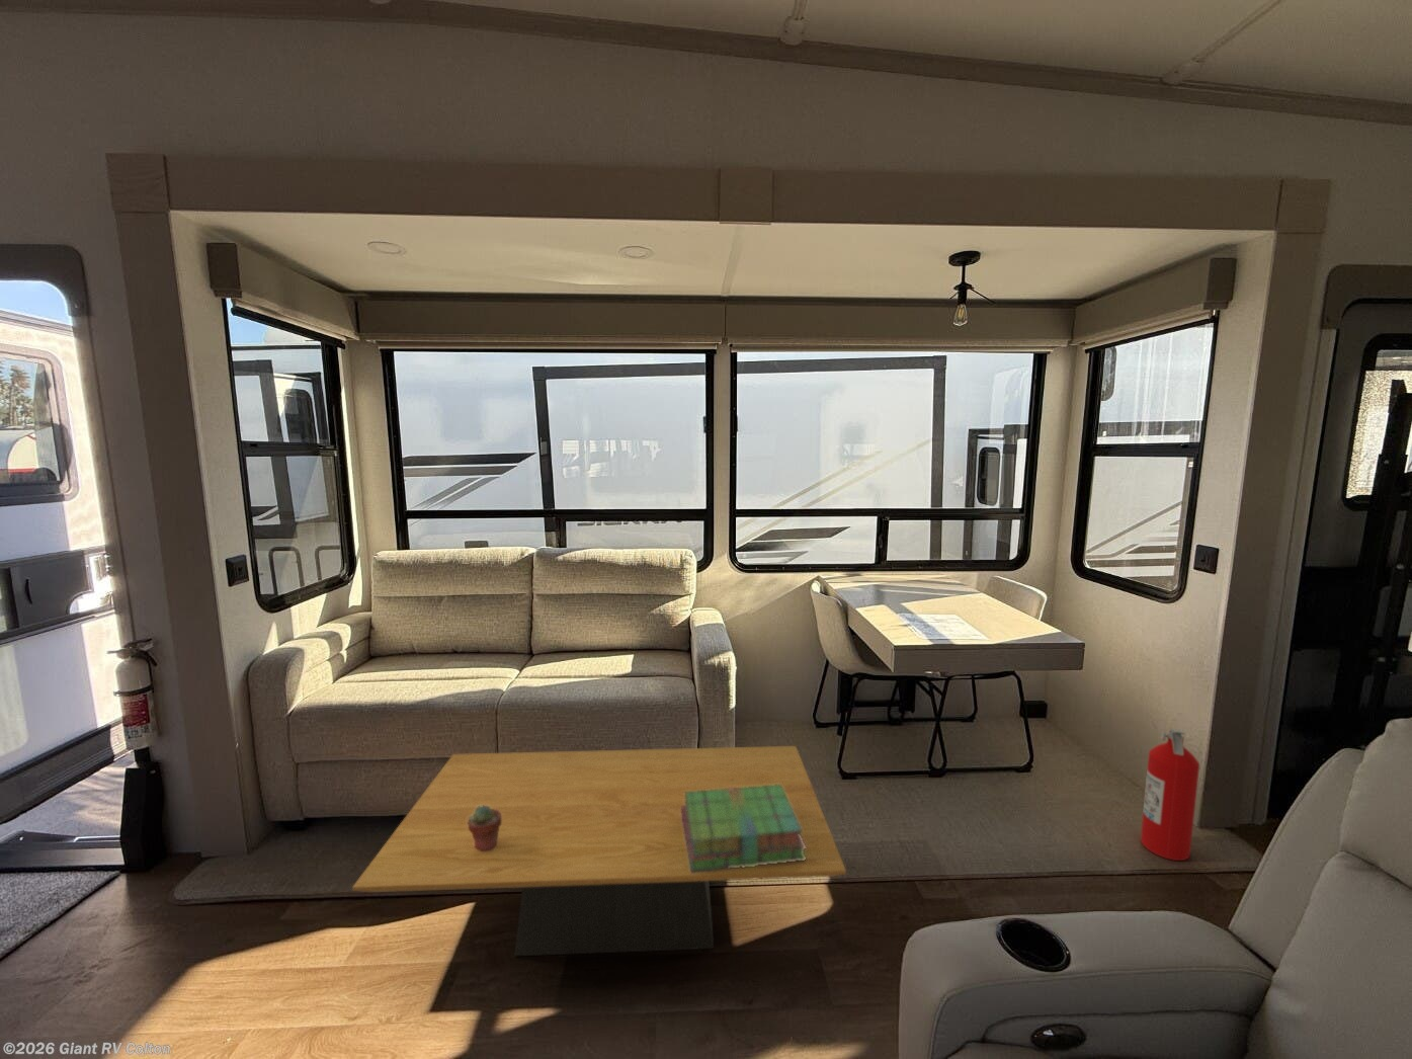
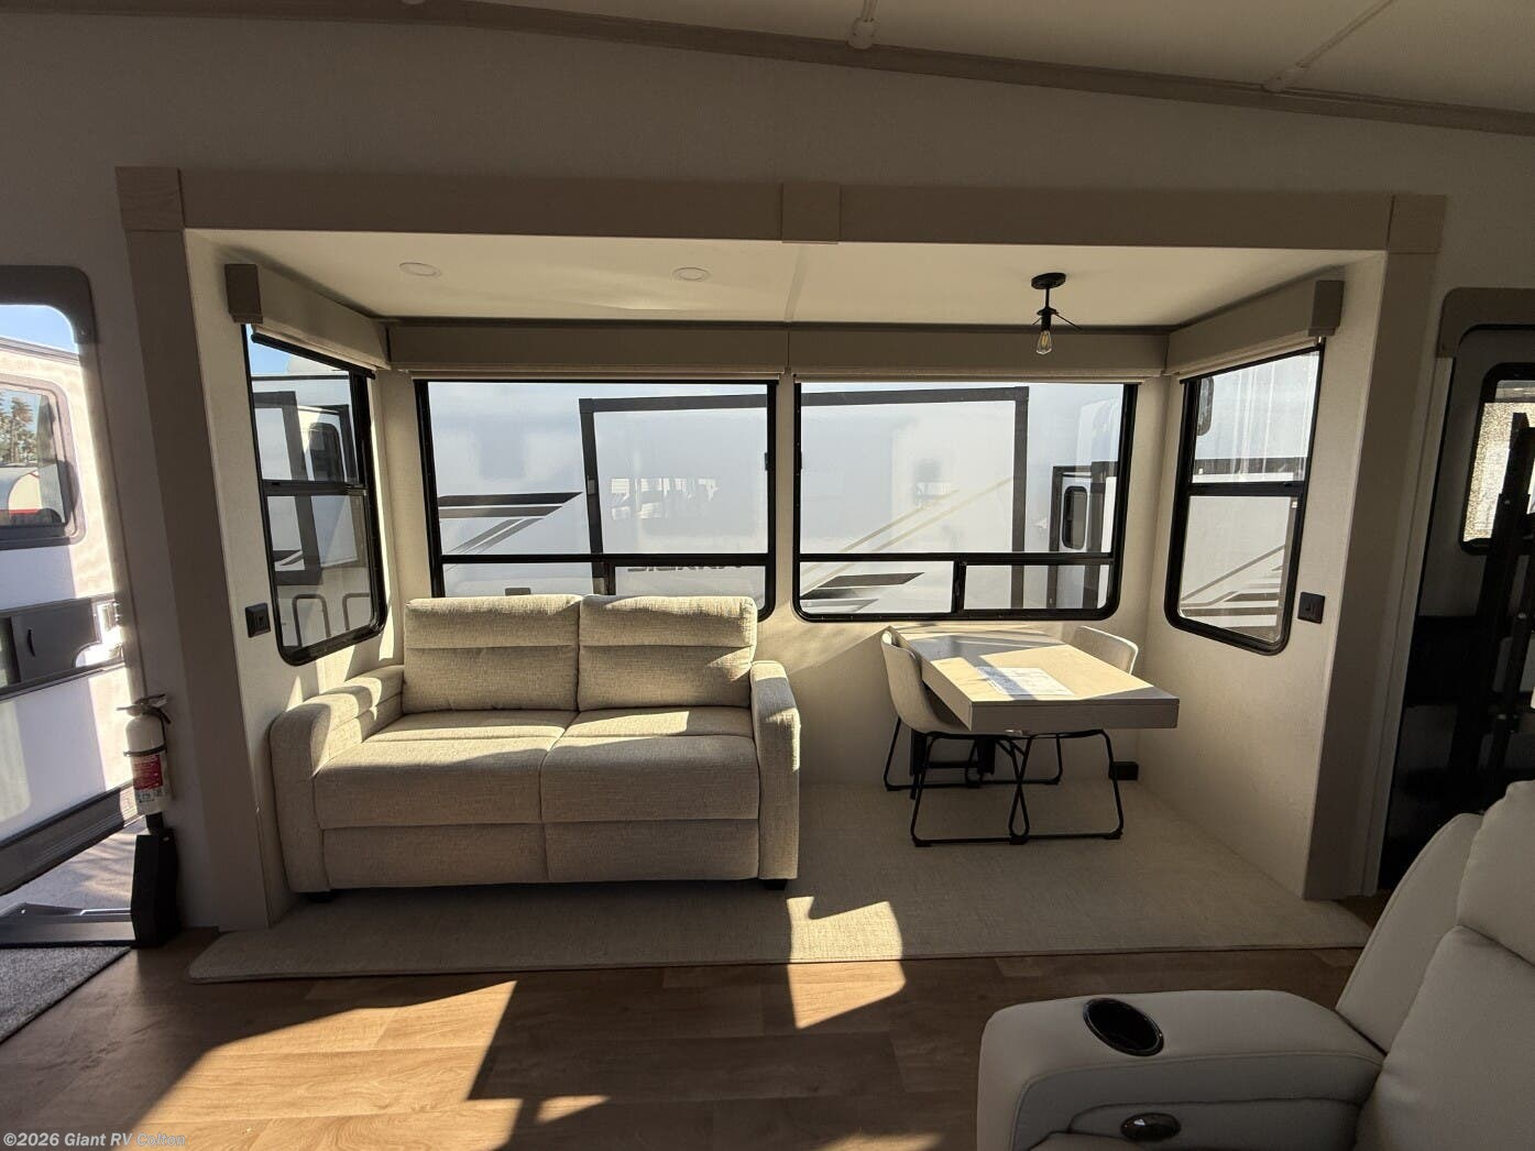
- potted succulent [468,805,501,851]
- fire extinguisher [1140,726,1201,862]
- coffee table [351,745,847,957]
- stack of books [682,784,807,873]
